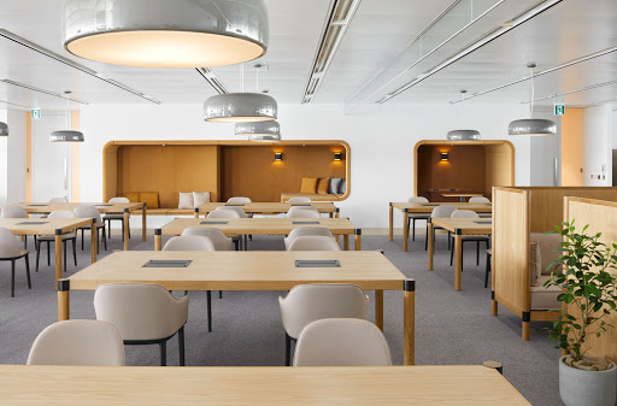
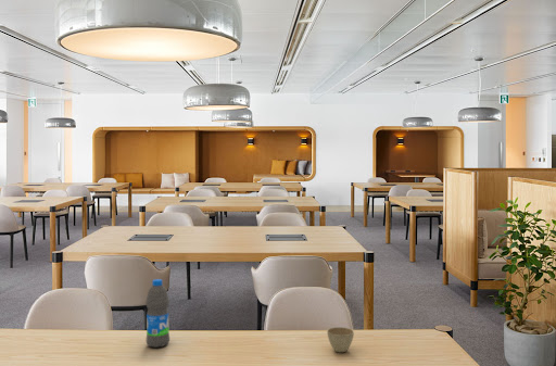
+ flower pot [326,326,355,353]
+ water bottle [144,278,170,349]
